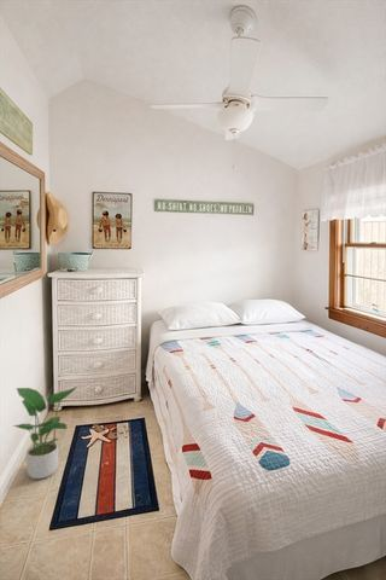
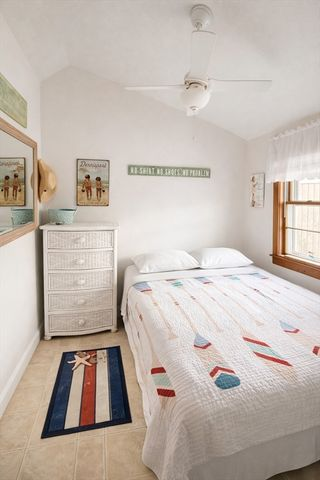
- potted plant [12,385,78,480]
